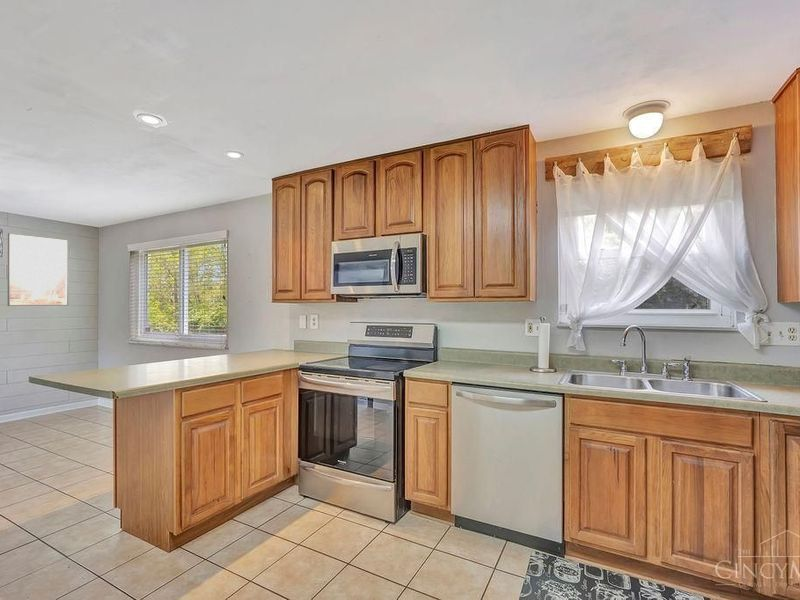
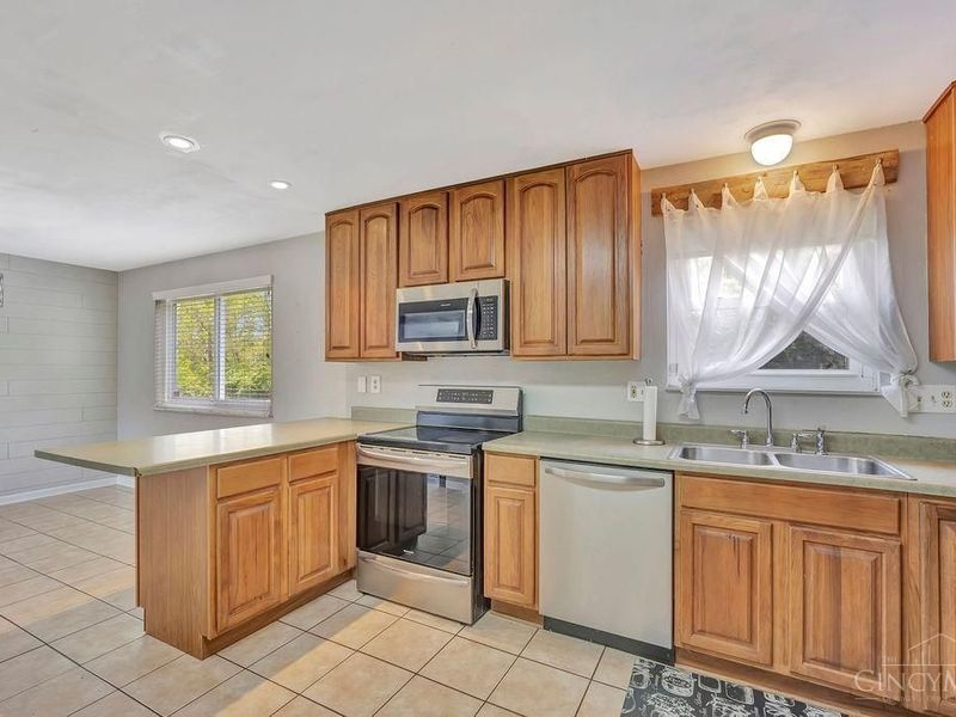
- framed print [7,232,69,307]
